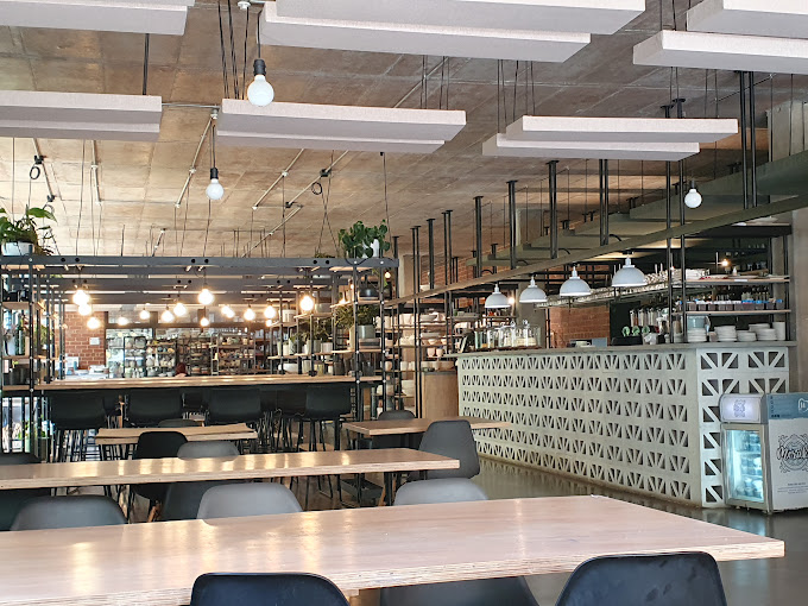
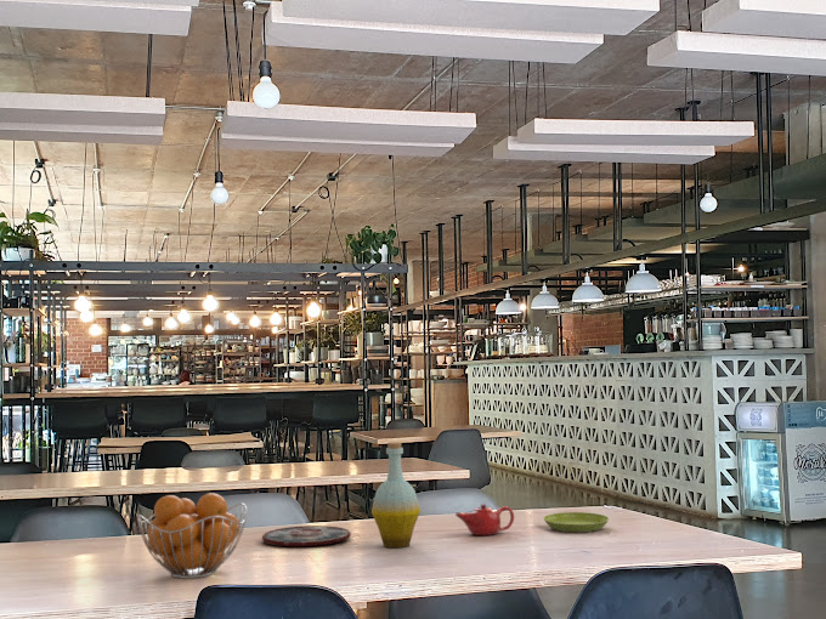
+ teapot [454,504,515,536]
+ plate [261,524,352,547]
+ saucer [543,511,610,534]
+ bottle [370,441,422,549]
+ fruit basket [136,492,248,580]
